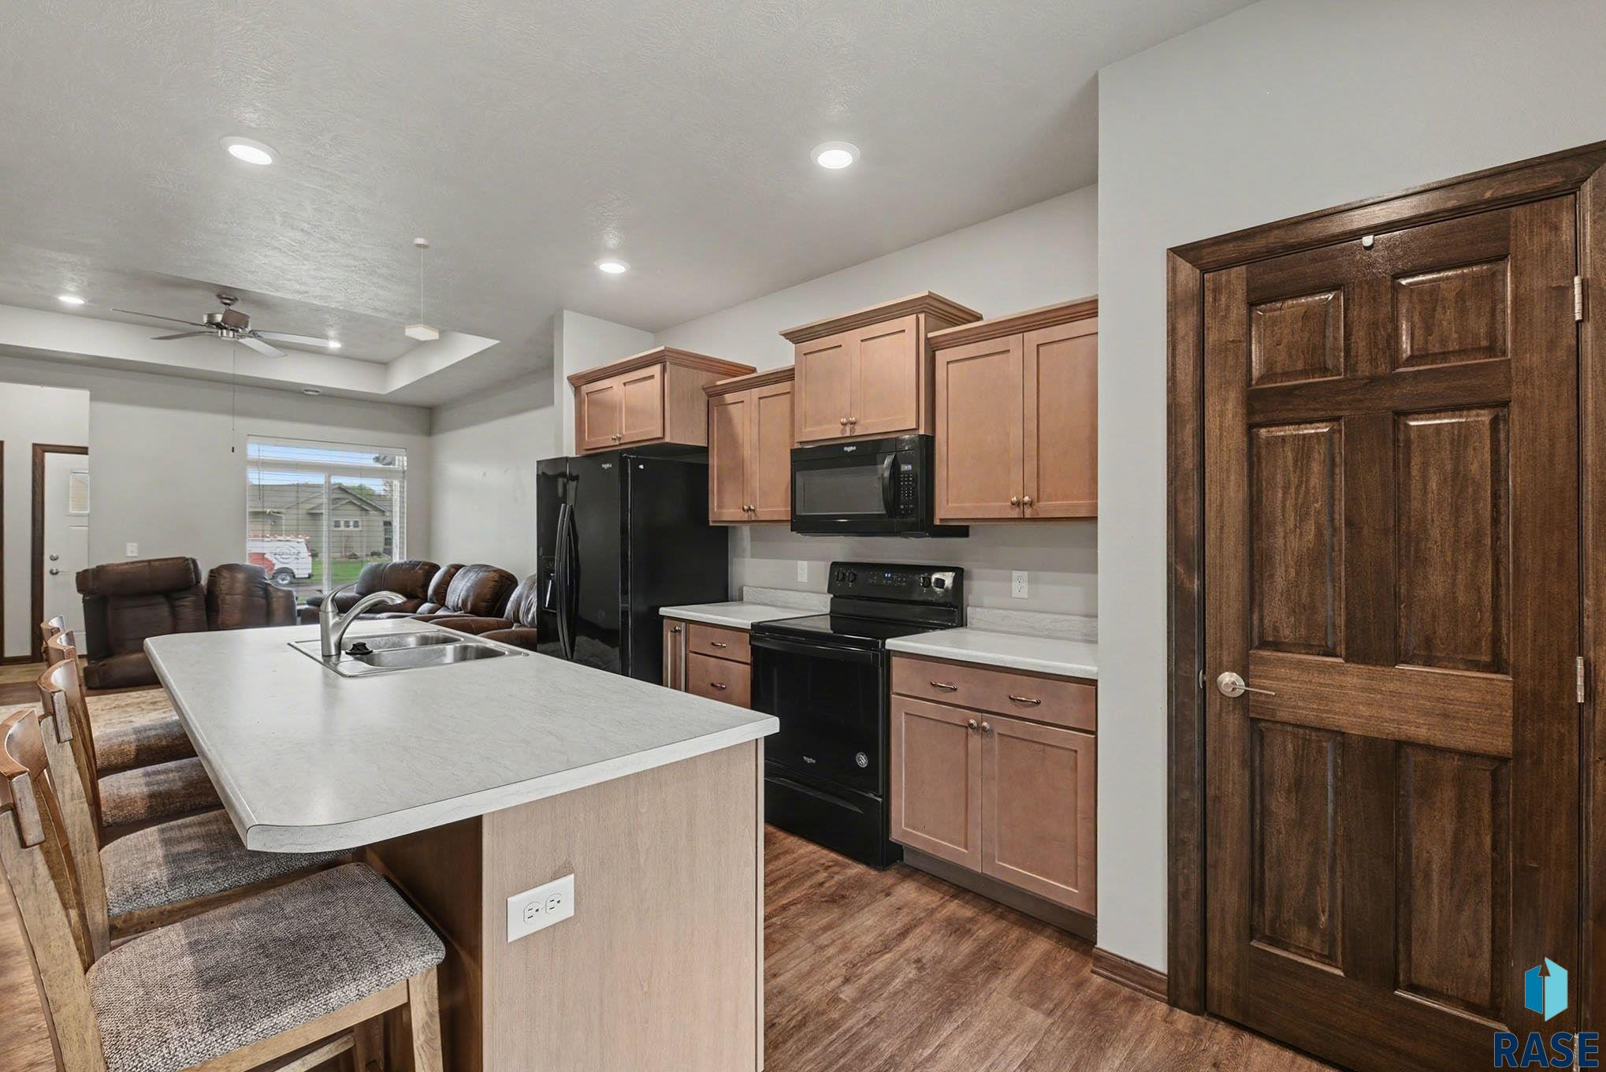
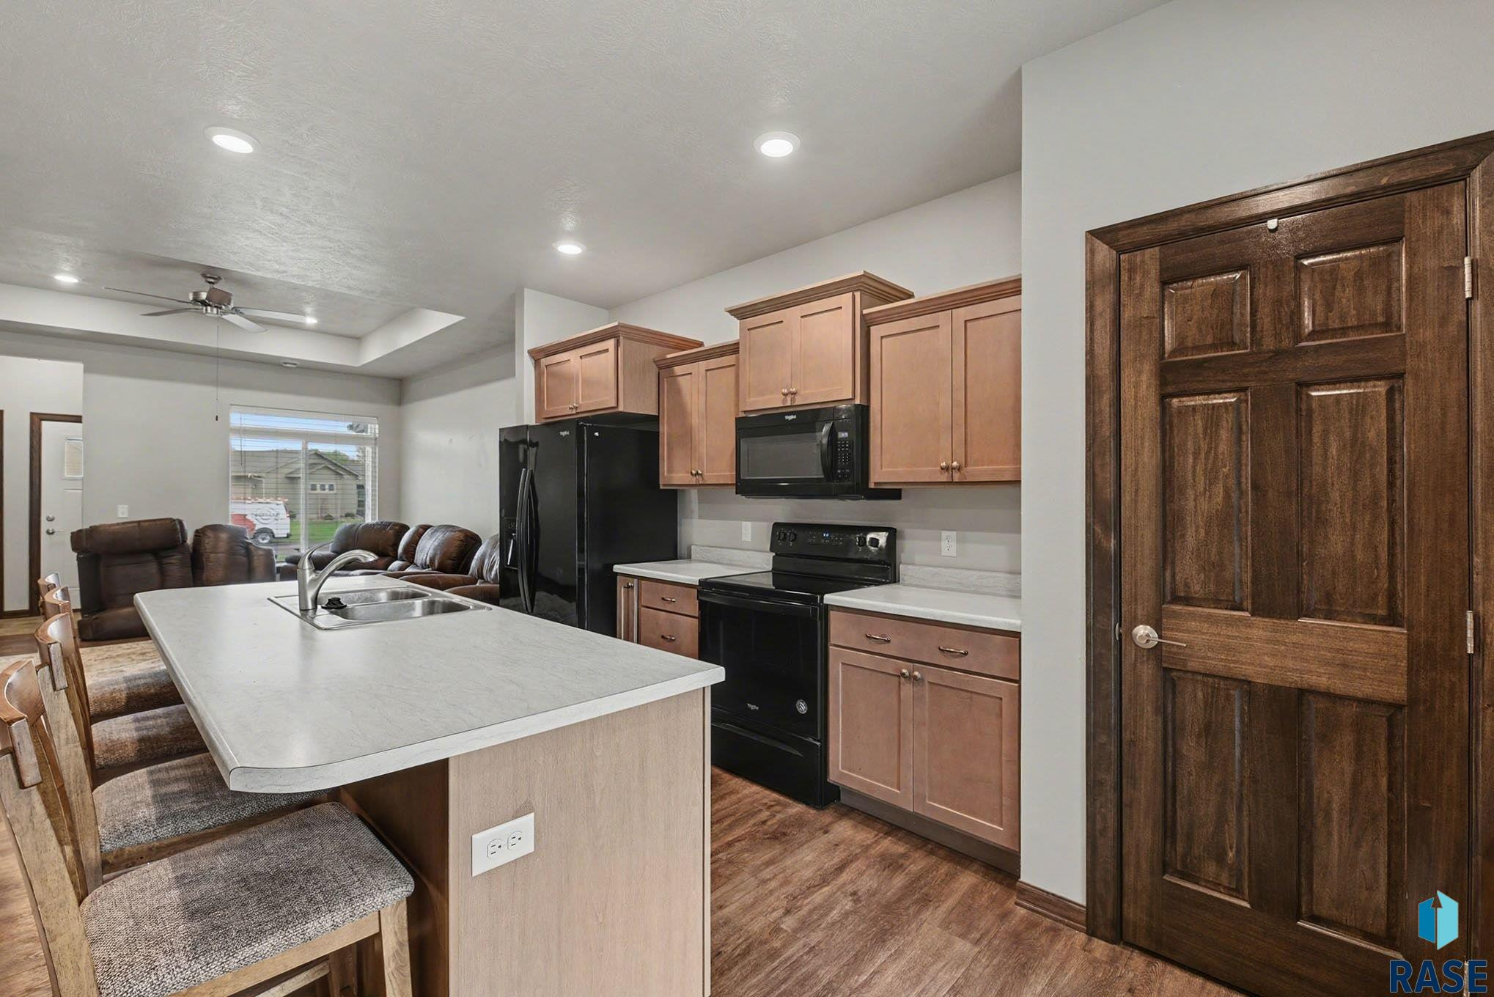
- pendant lamp [404,237,439,341]
